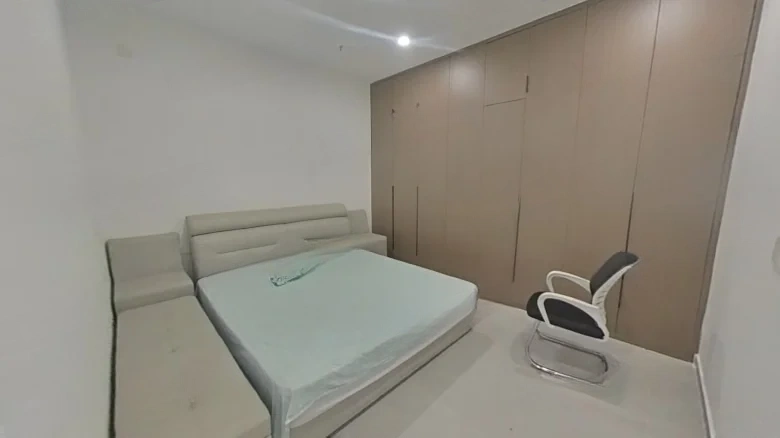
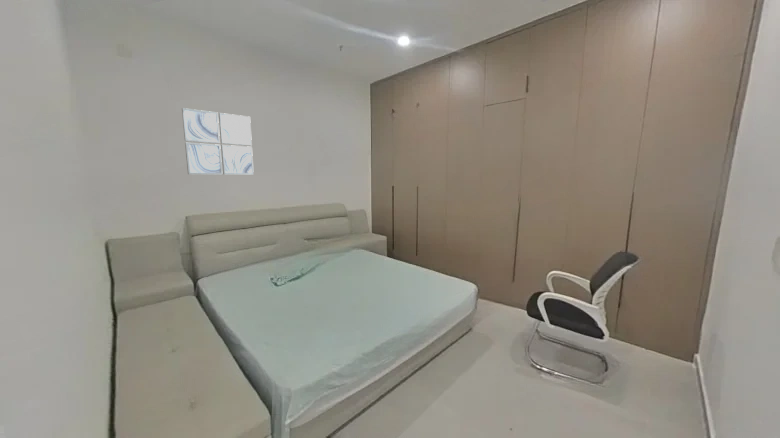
+ wall art [181,107,254,175]
